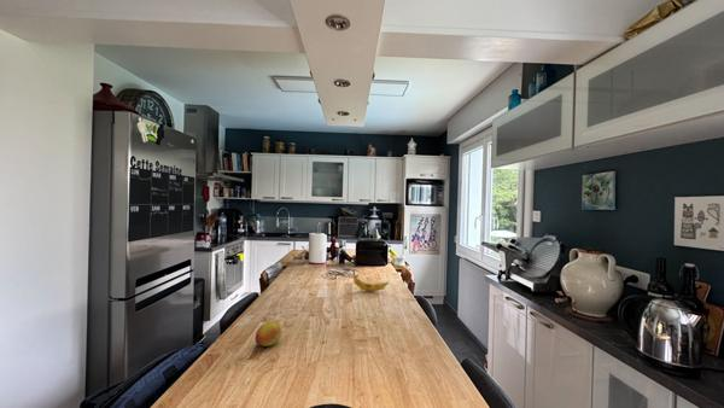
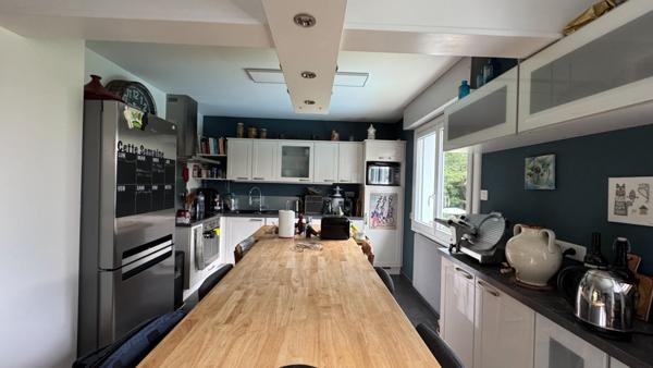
- banana [351,269,390,292]
- fruit [255,320,282,348]
